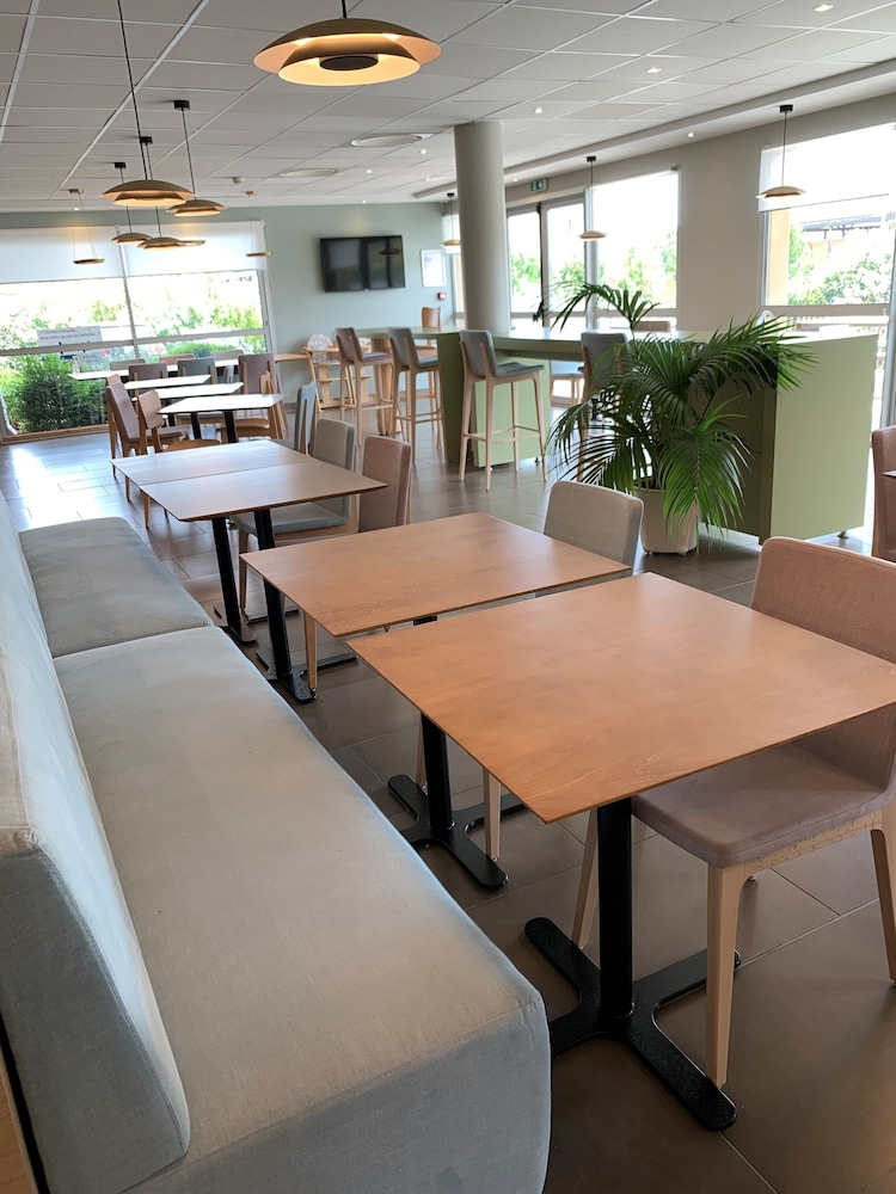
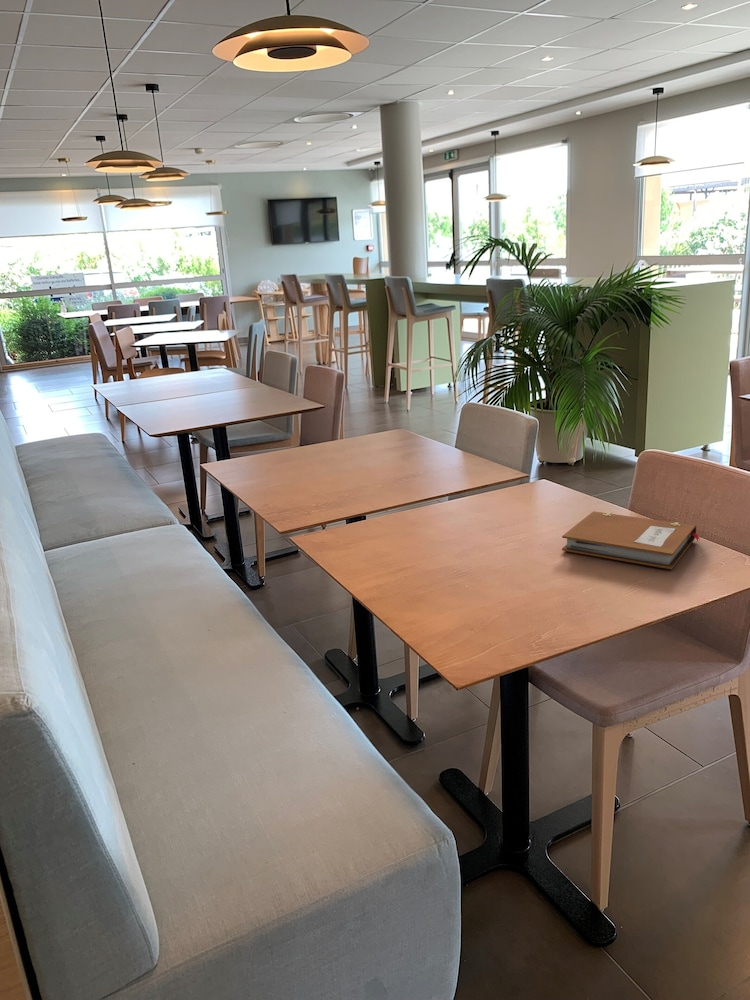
+ notebook [561,510,701,570]
